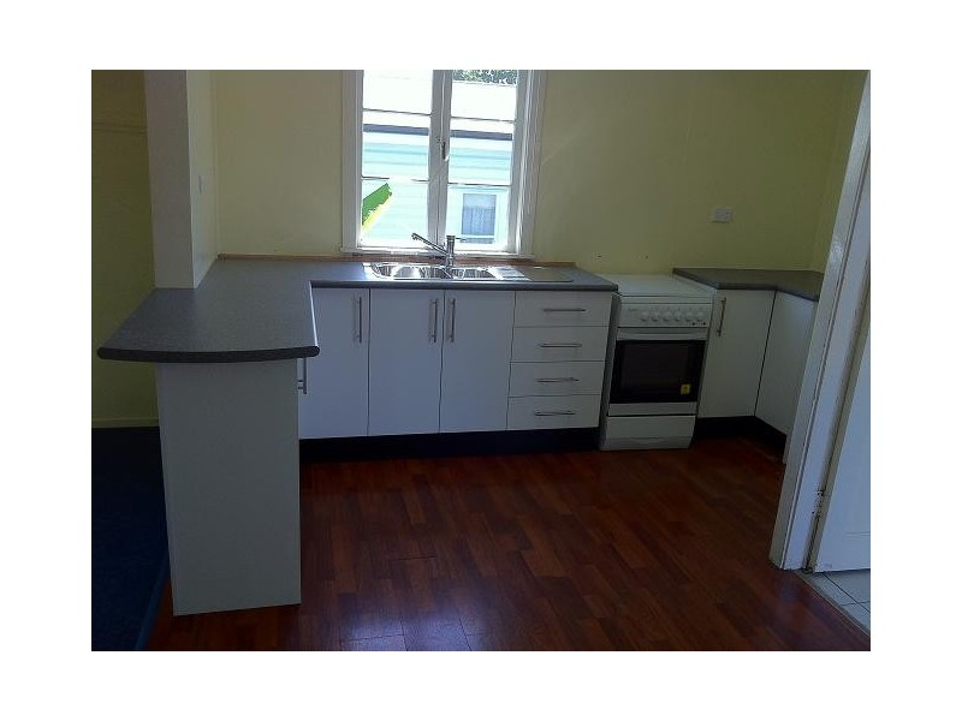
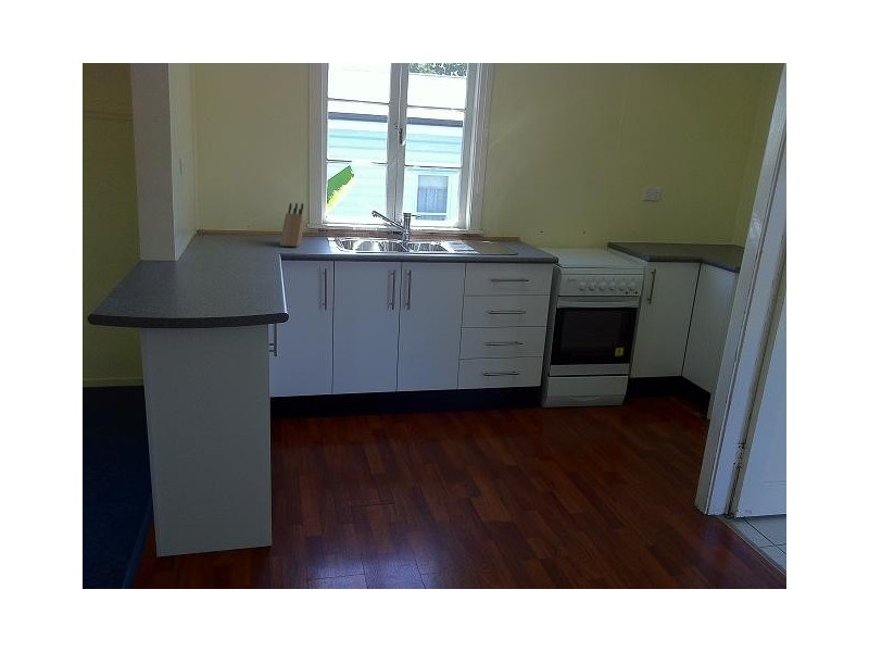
+ knife block [279,202,305,248]
